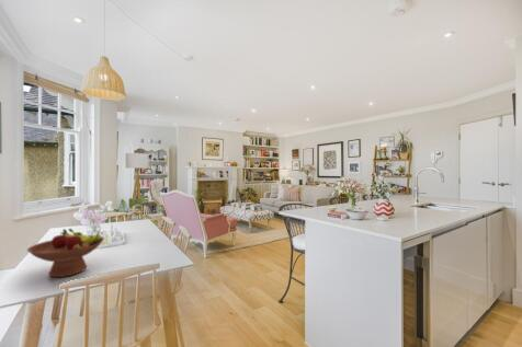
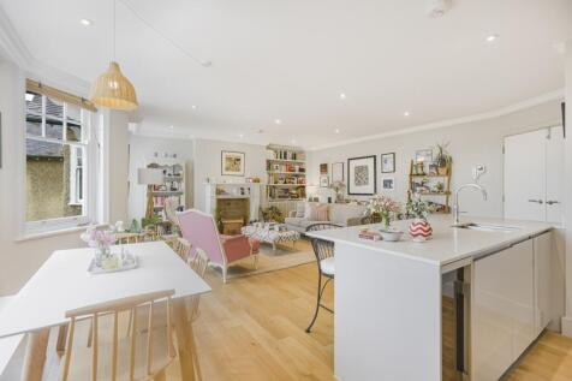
- fruit bowl [26,228,105,278]
